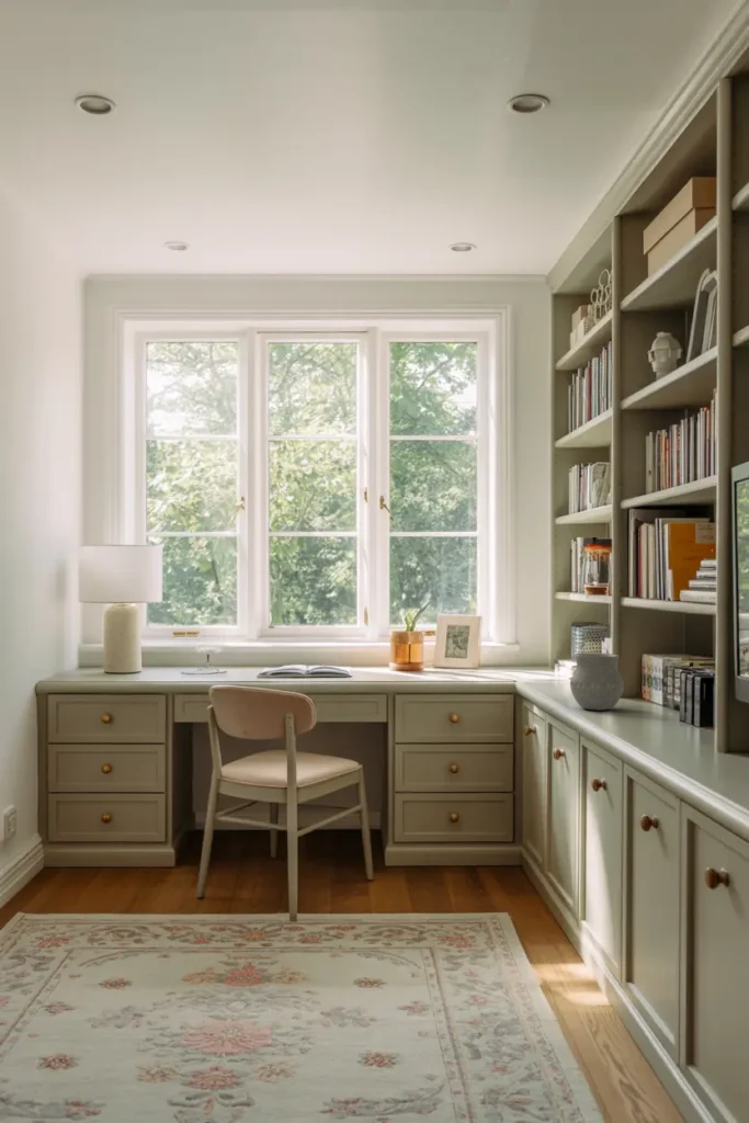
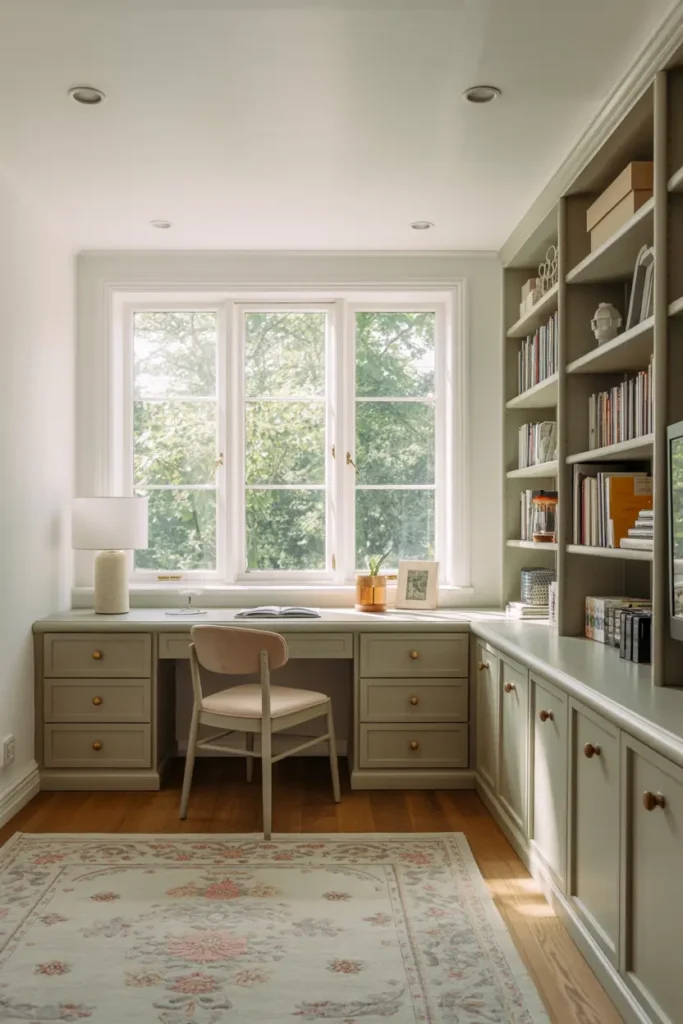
- ceramic pot [569,653,625,712]
